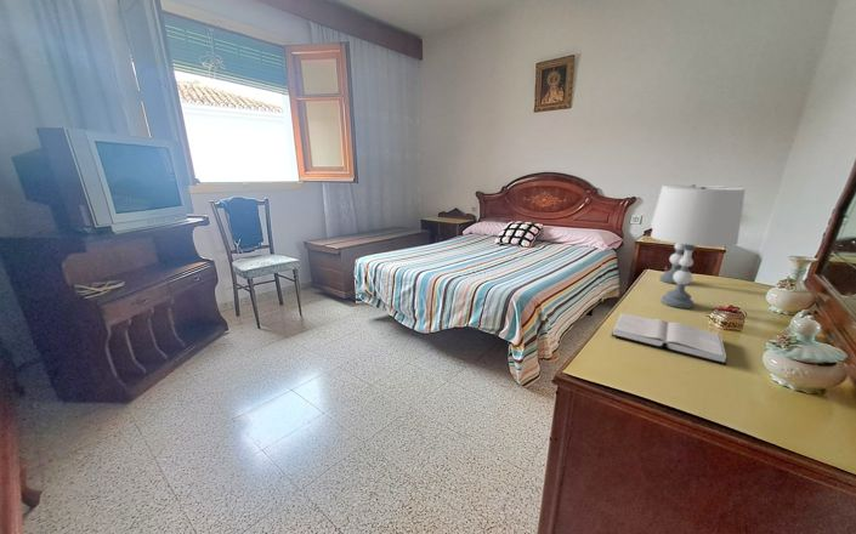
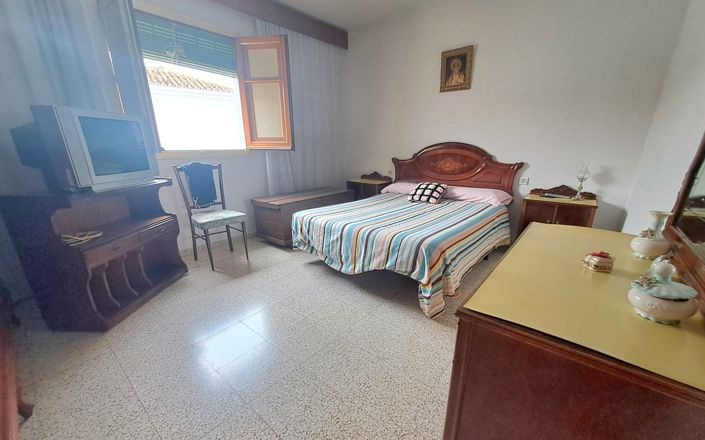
- table lamp [650,183,747,309]
- hardback book [611,312,727,367]
